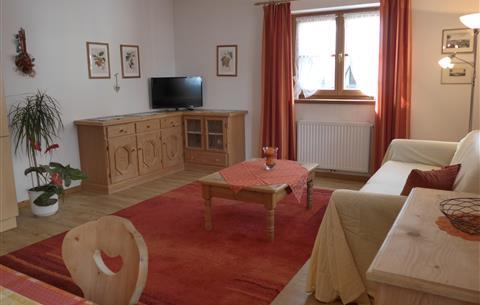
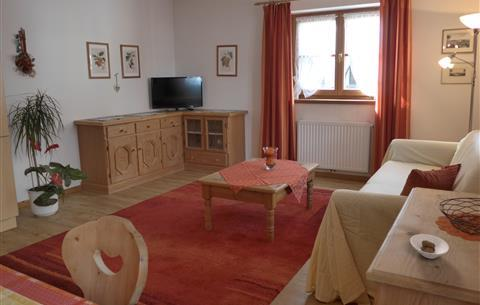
+ saucer [409,233,450,259]
